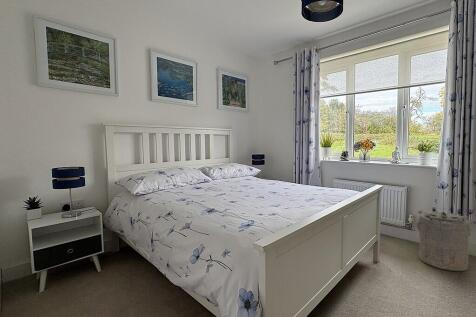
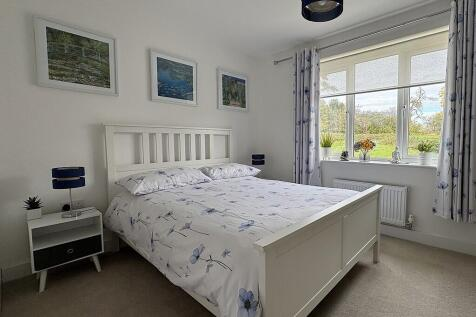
- laundry hamper [416,209,473,272]
